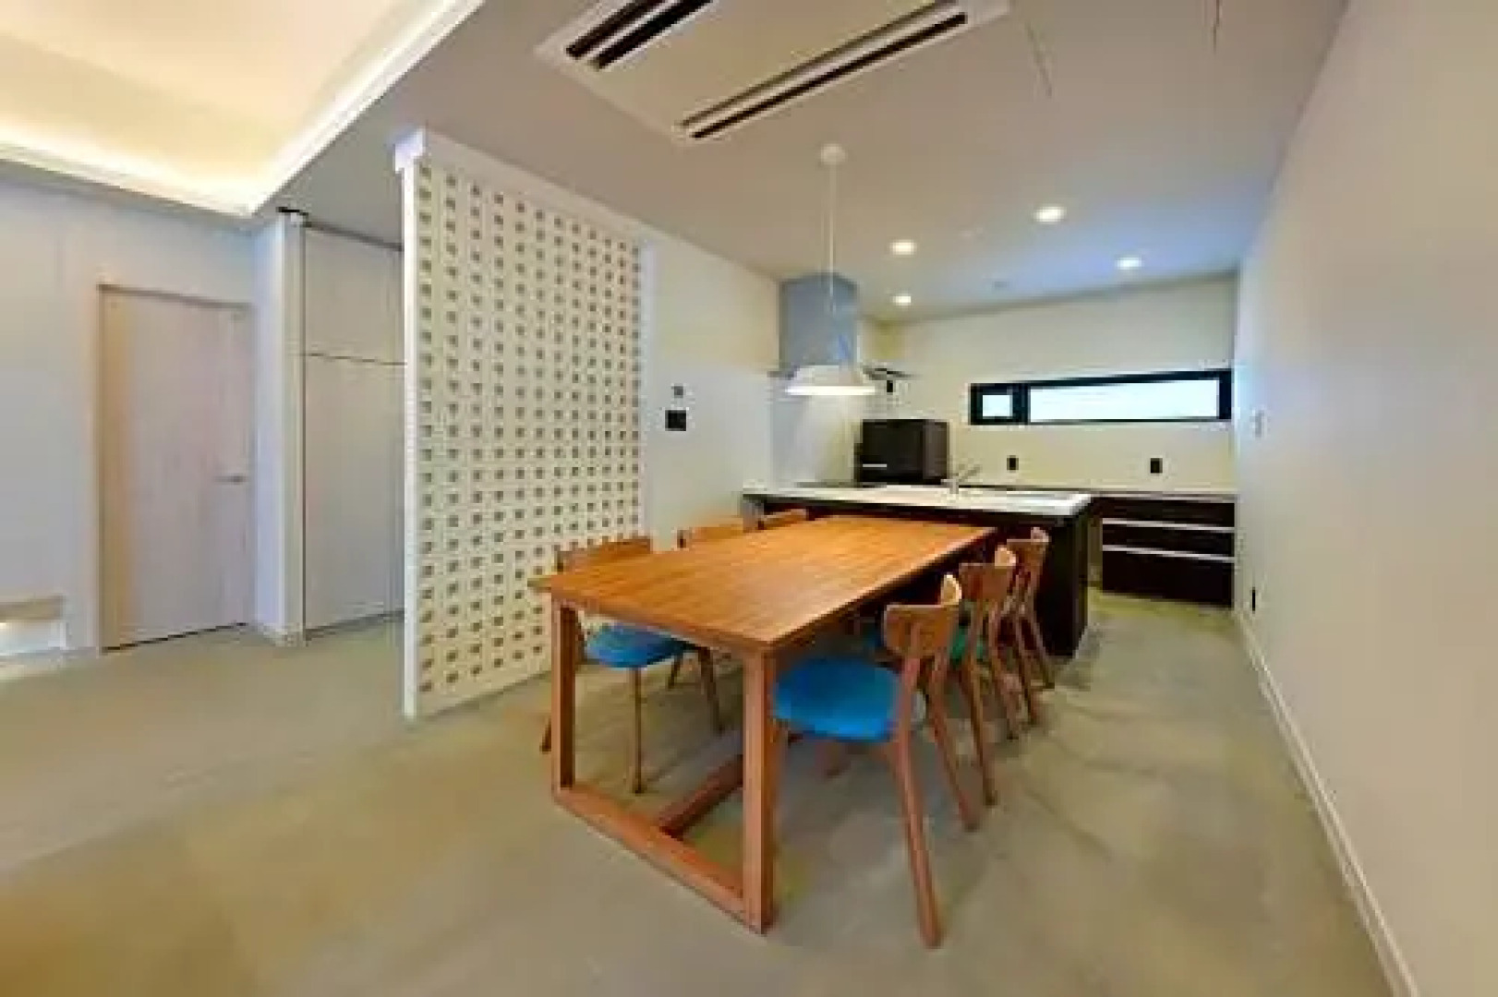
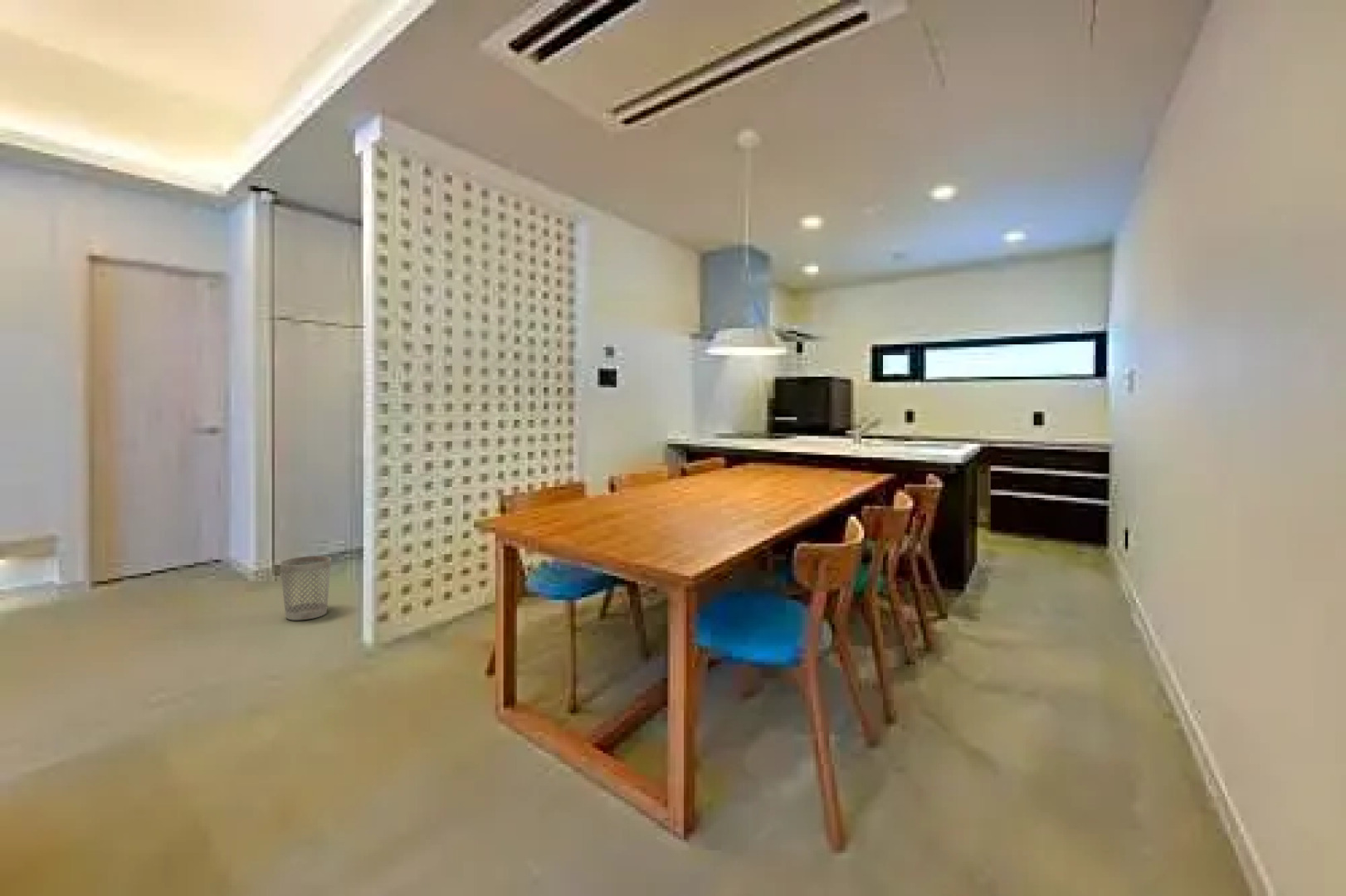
+ wastebasket [279,555,332,621]
